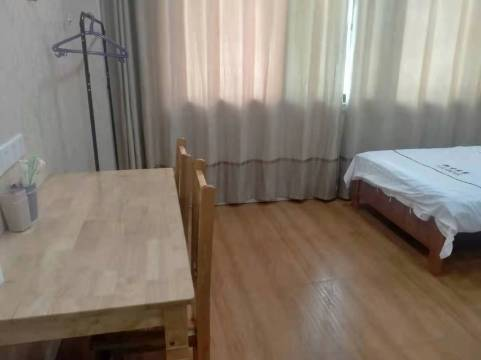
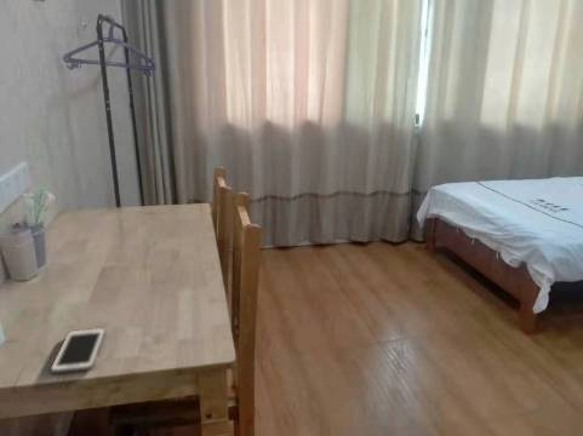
+ cell phone [50,327,107,375]
